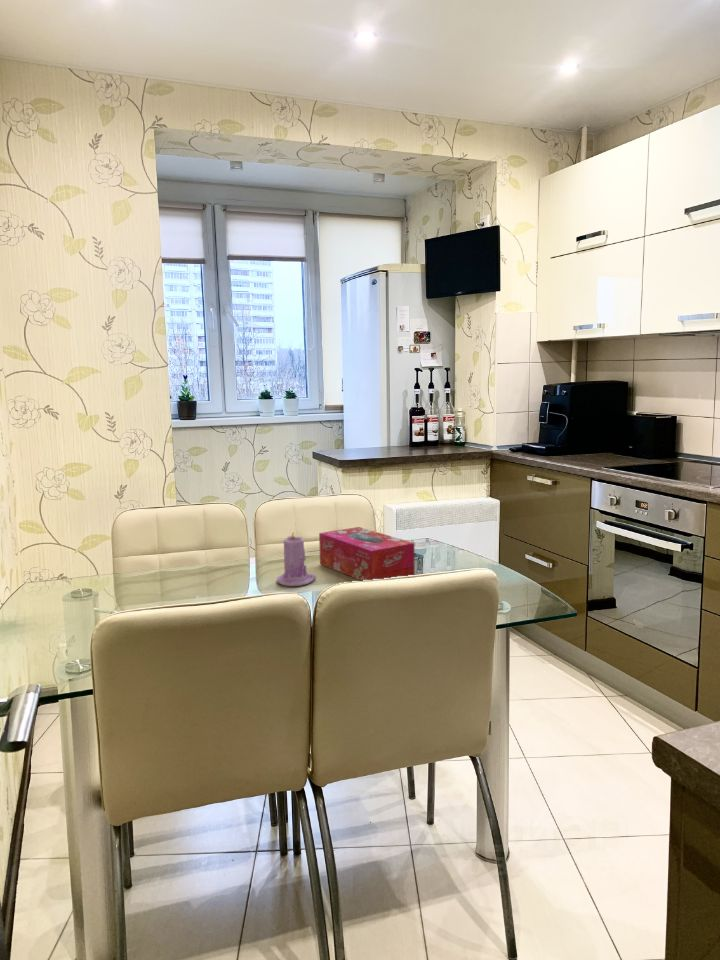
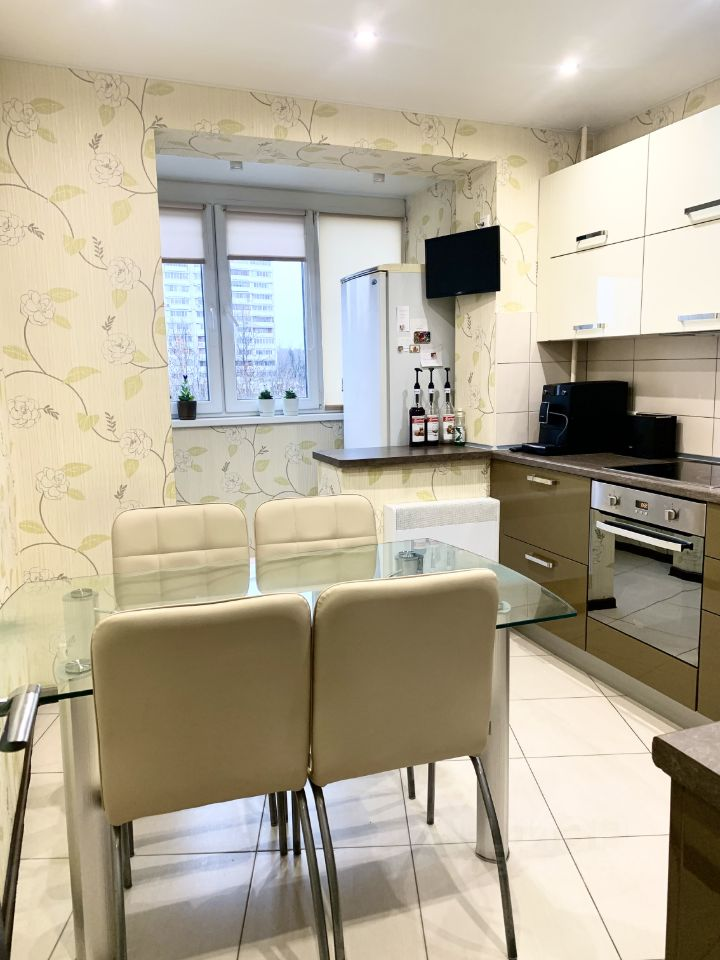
- candle [276,533,317,587]
- tissue box [318,526,416,582]
